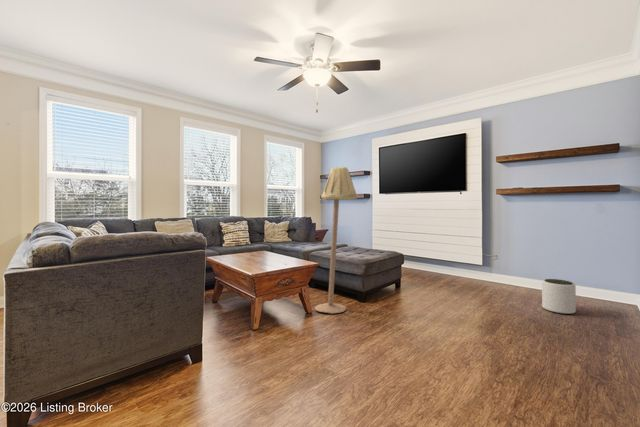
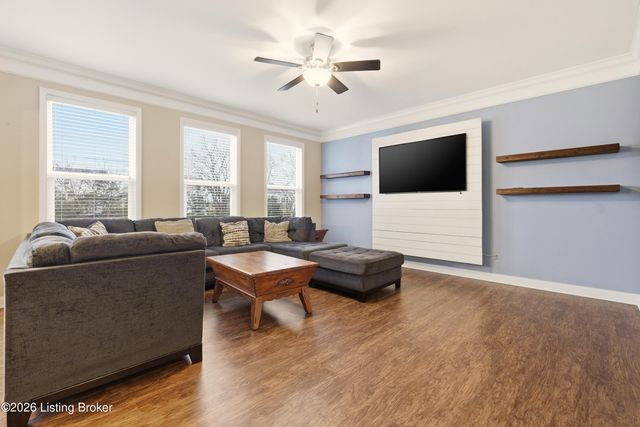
- floor lamp [314,166,359,314]
- plant pot [541,278,577,315]
